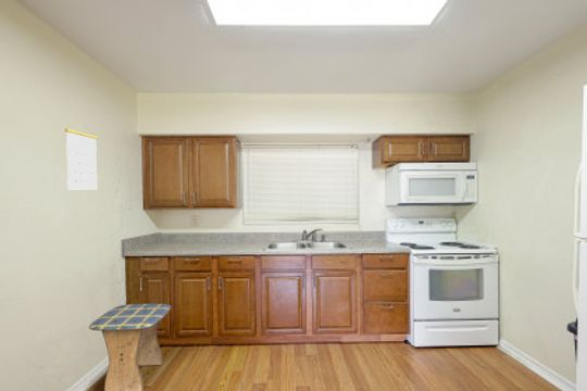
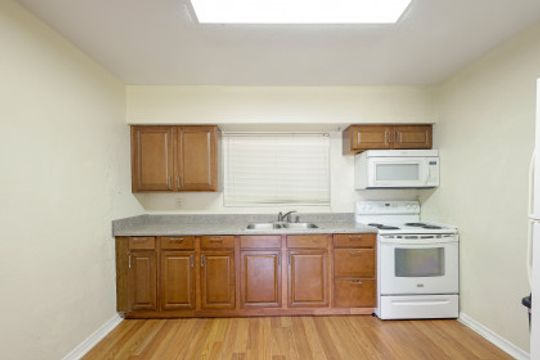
- calendar [64,122,98,190]
- stool [88,303,172,391]
